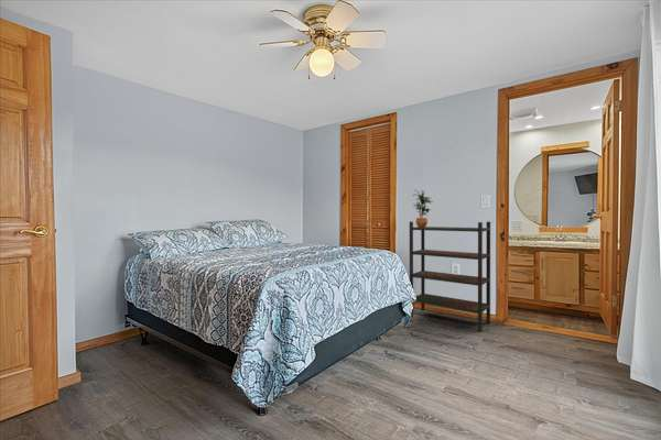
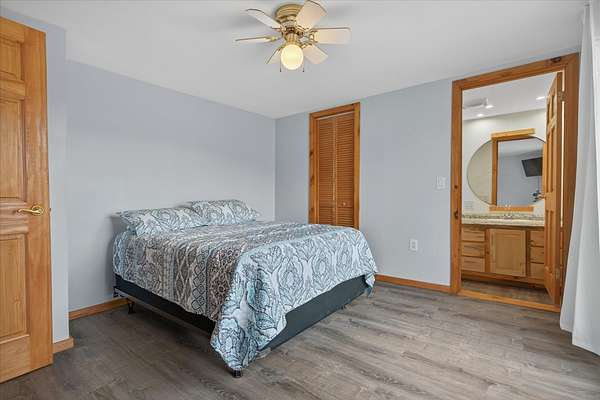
- potted plant [411,189,433,228]
- bookshelf [409,220,491,333]
